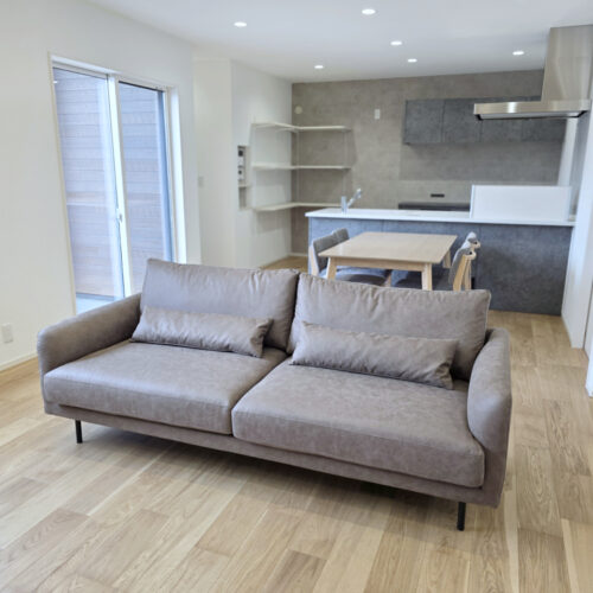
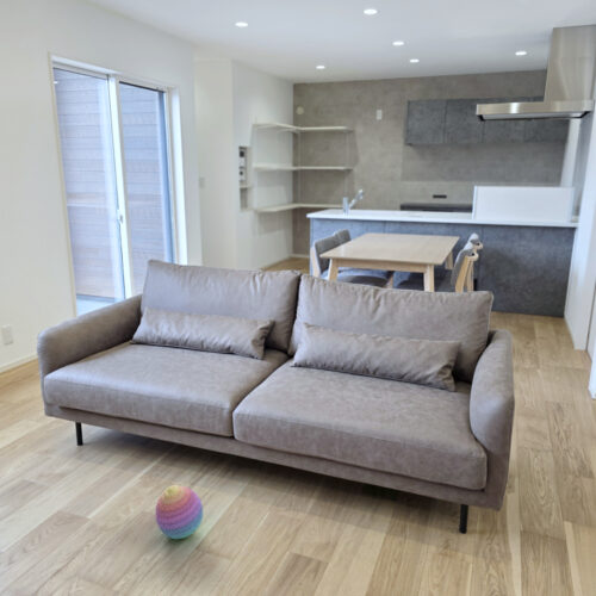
+ stacking toy [154,484,204,540]
